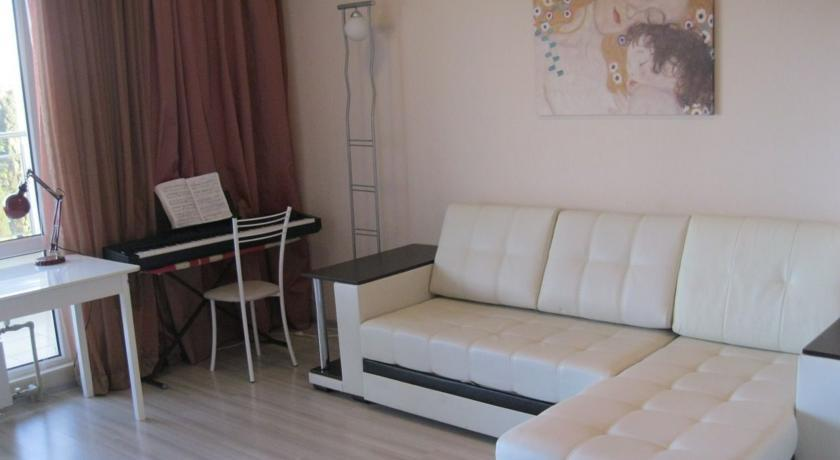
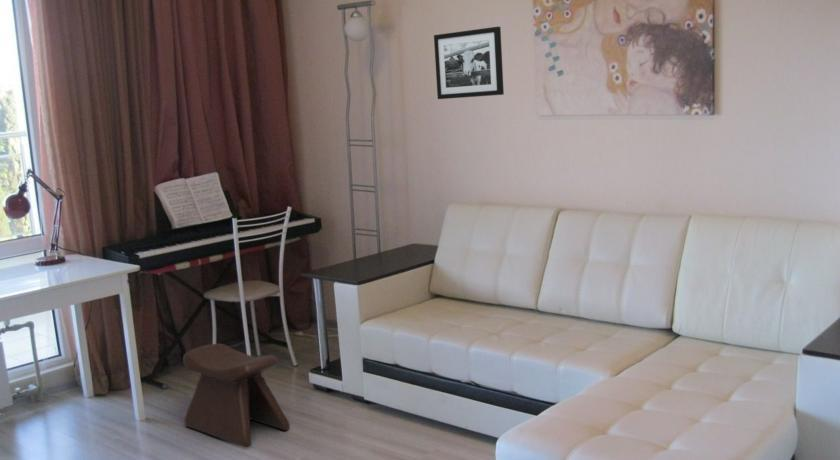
+ picture frame [433,26,505,100]
+ stool [182,342,291,448]
